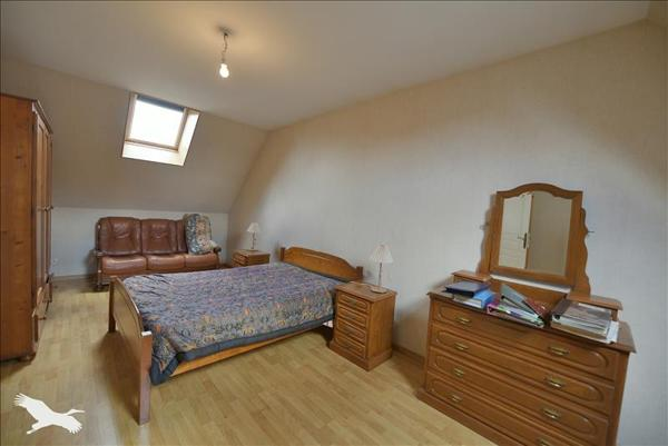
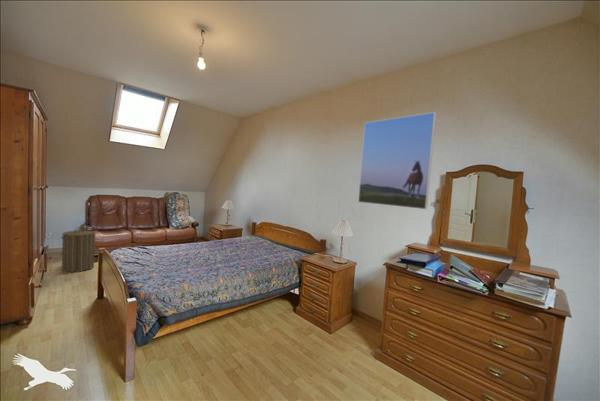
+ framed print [357,111,437,210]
+ laundry hamper [60,226,96,273]
